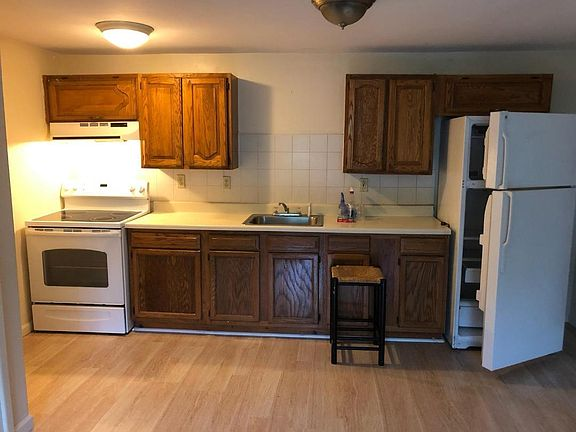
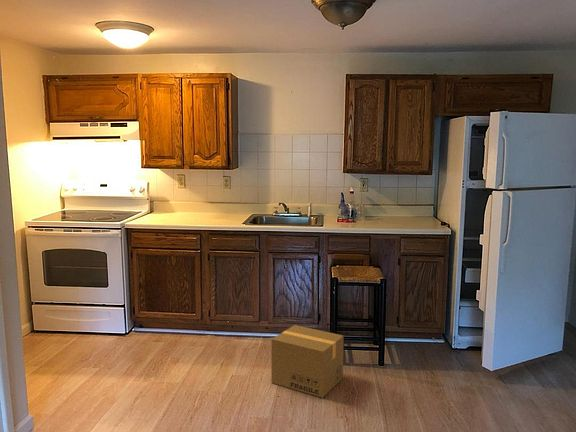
+ cardboard box [271,324,345,399]
